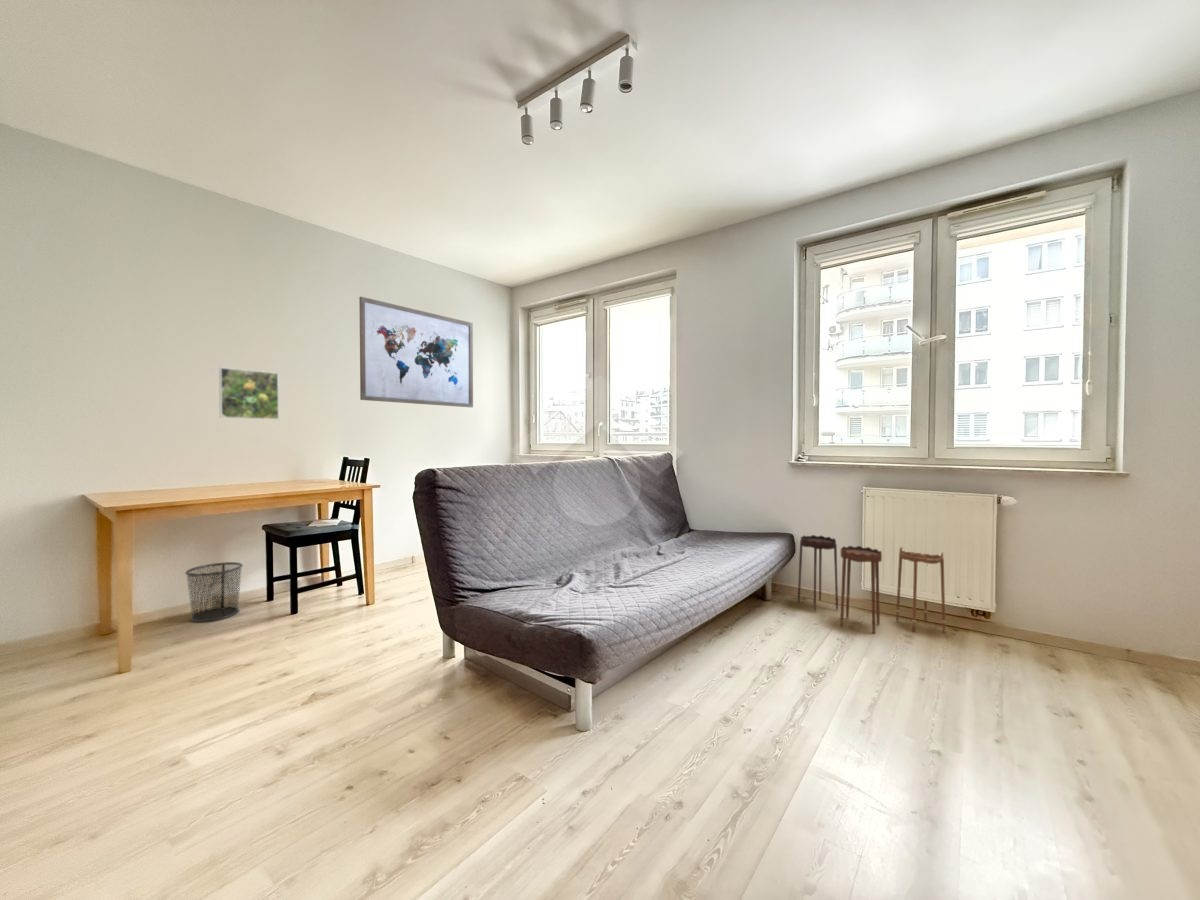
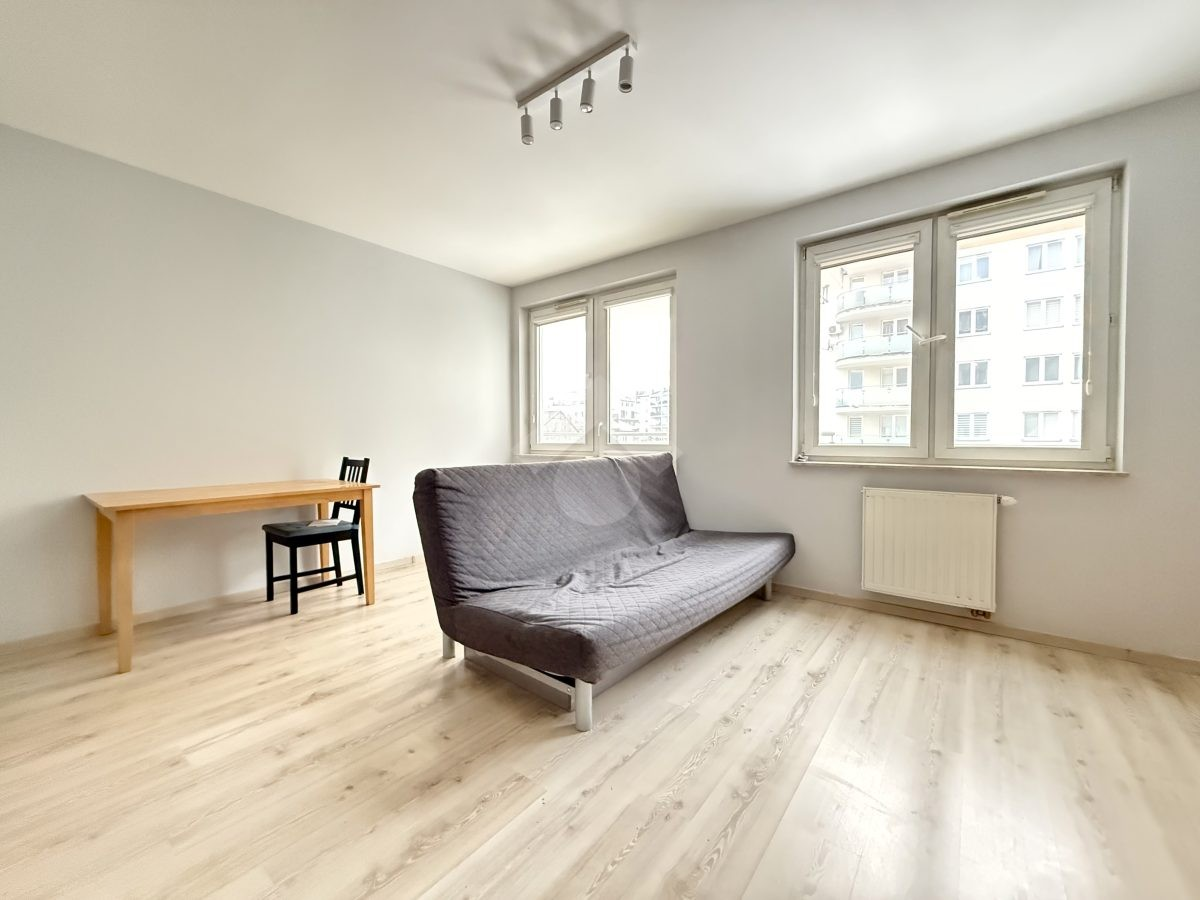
- side table [797,534,946,635]
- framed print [218,367,280,421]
- waste bin [184,561,244,623]
- wall art [358,296,474,408]
